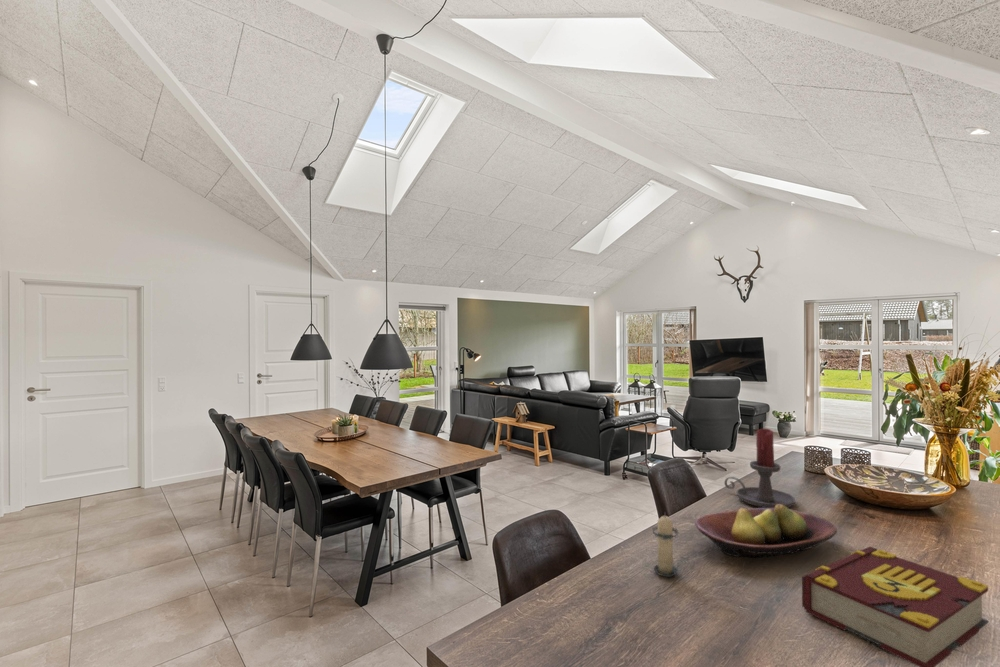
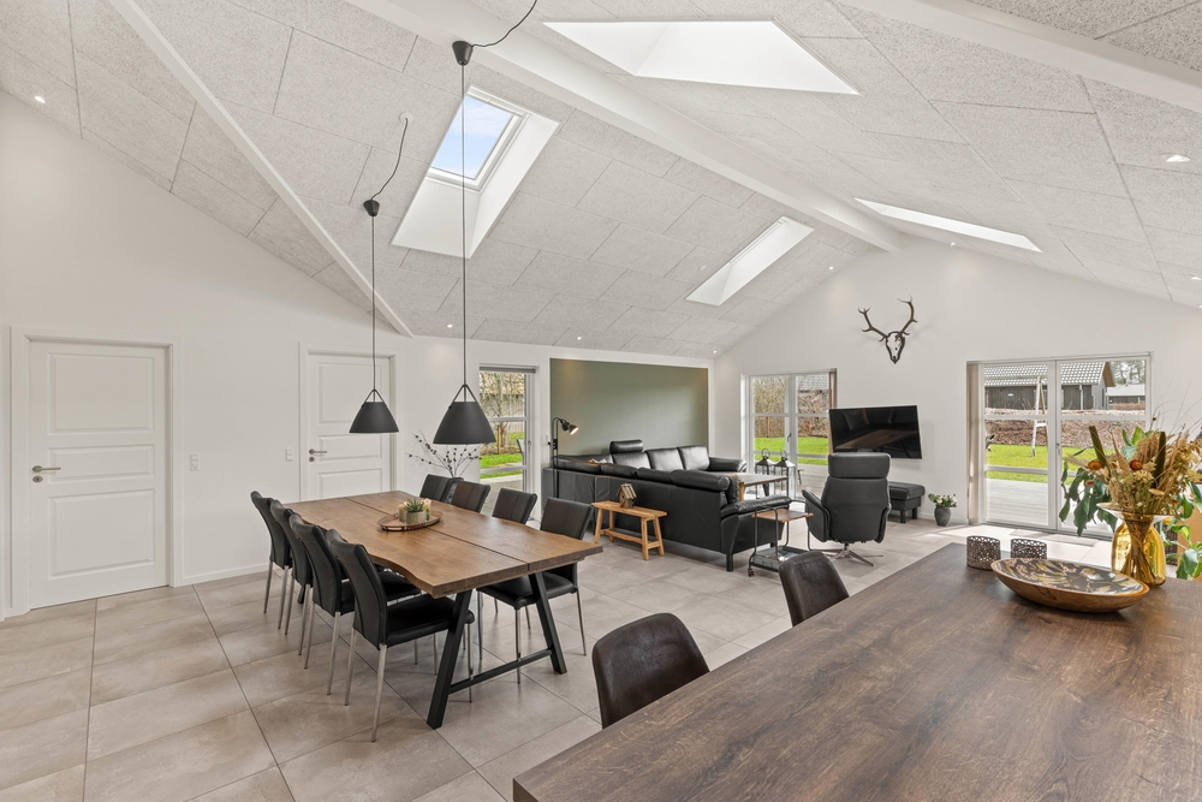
- candle holder [723,427,797,509]
- fruit bowl [694,504,838,558]
- candle [651,511,679,578]
- book [801,546,989,667]
